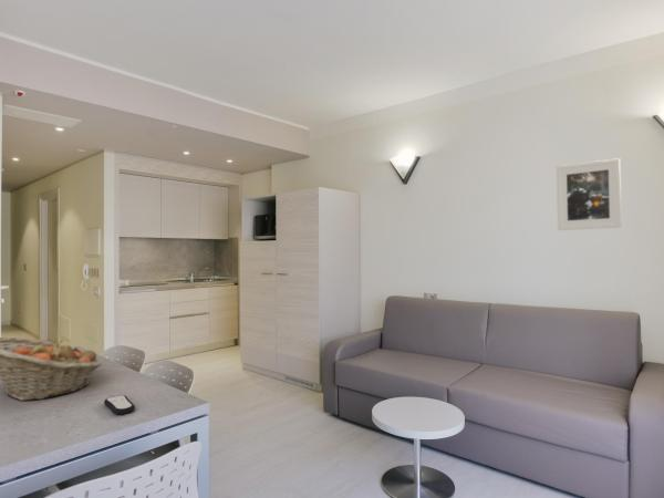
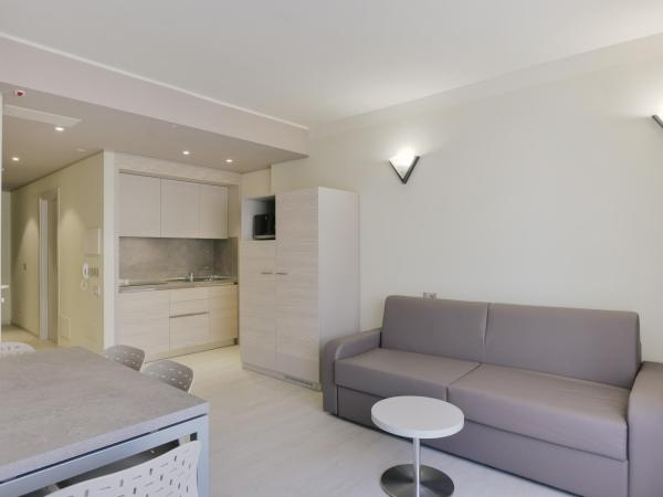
- fruit basket [0,336,103,402]
- remote control [103,394,136,416]
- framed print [556,157,623,231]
